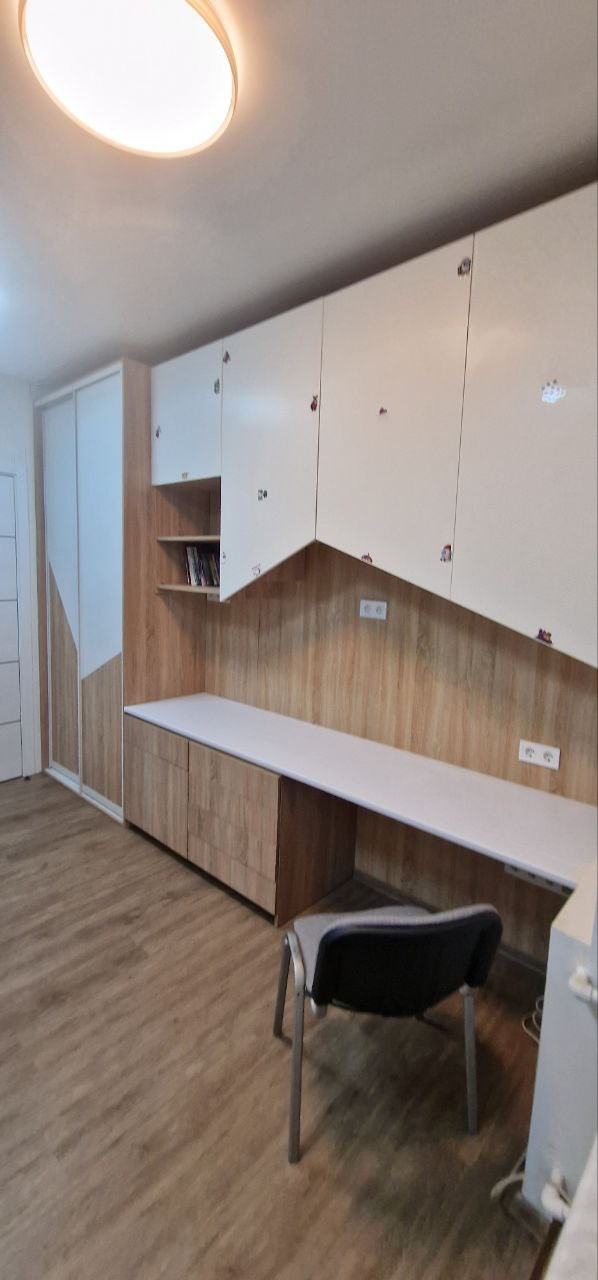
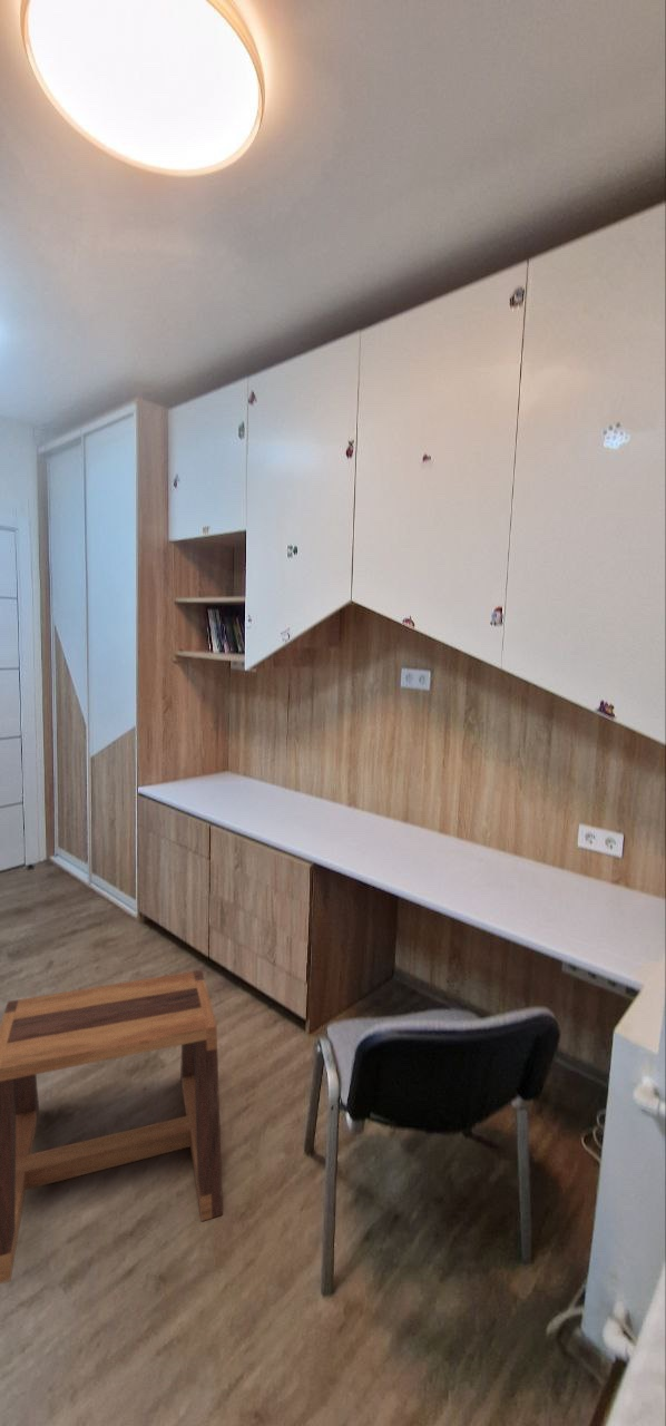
+ stool [0,969,224,1285]
